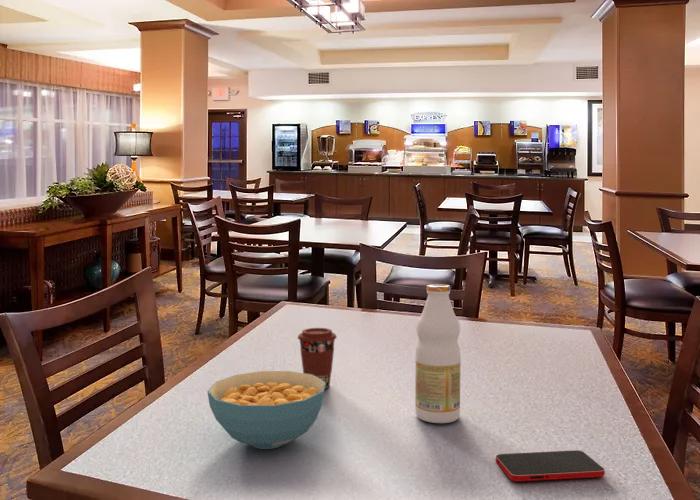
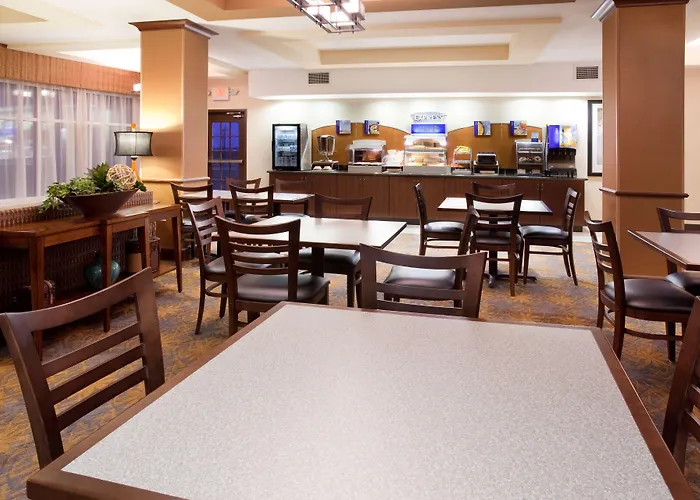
- cereal bowl [206,370,326,450]
- juice bottle [414,283,462,424]
- smartphone [495,449,606,482]
- coffee cup [297,327,338,390]
